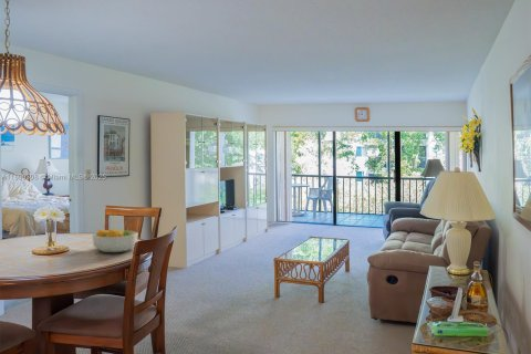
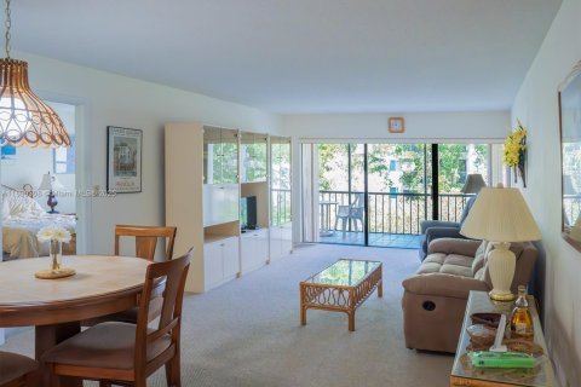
- fruit bowl [92,228,139,253]
